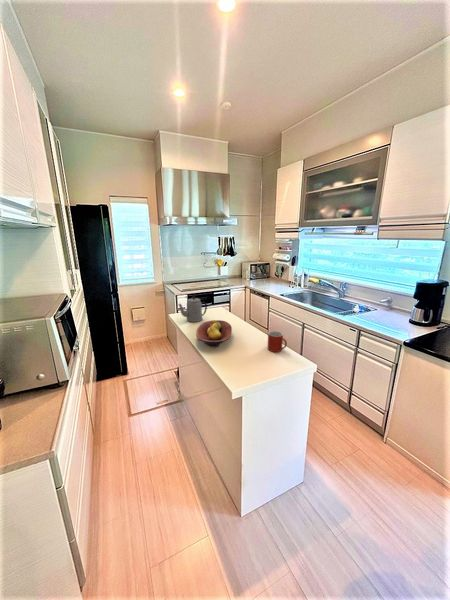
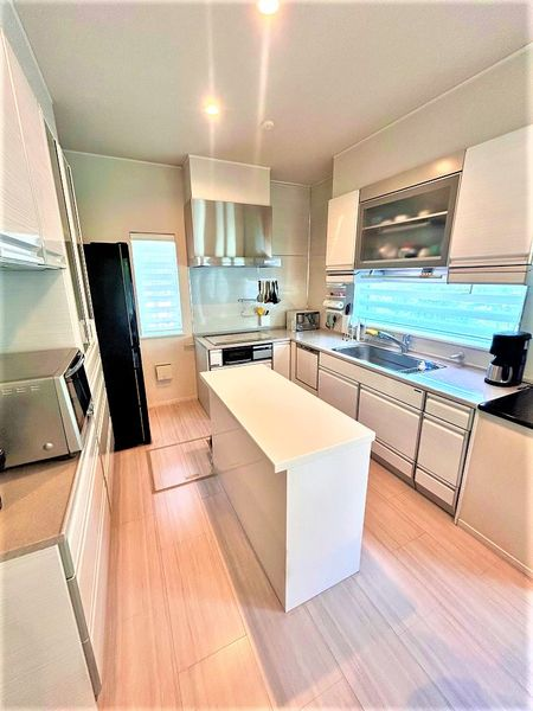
- teapot [178,295,208,323]
- mug [266,330,288,353]
- fruit bowl [195,319,233,348]
